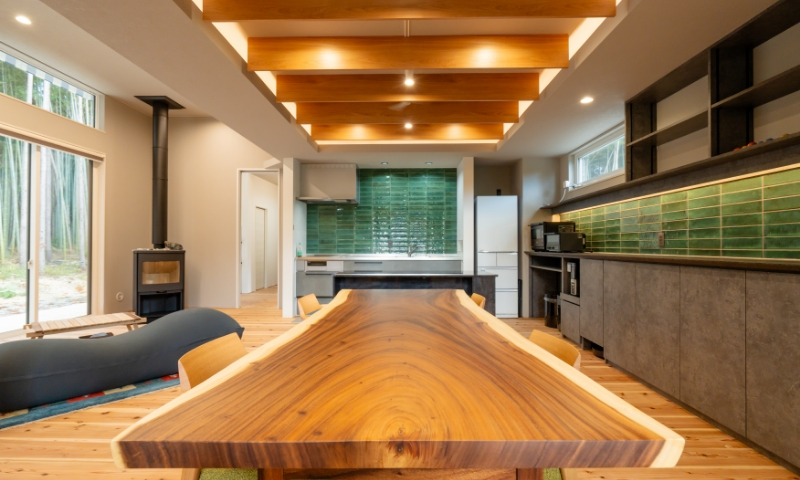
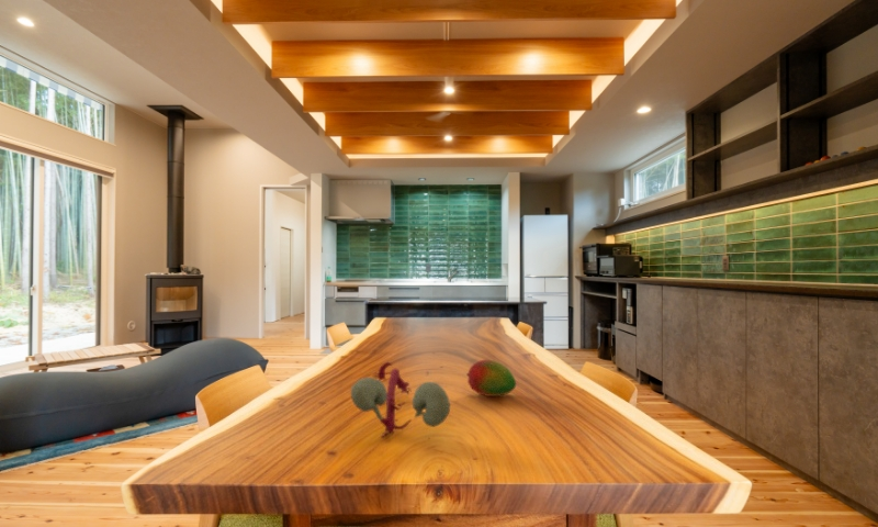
+ plant [350,361,451,439]
+ fruit [465,359,517,397]
